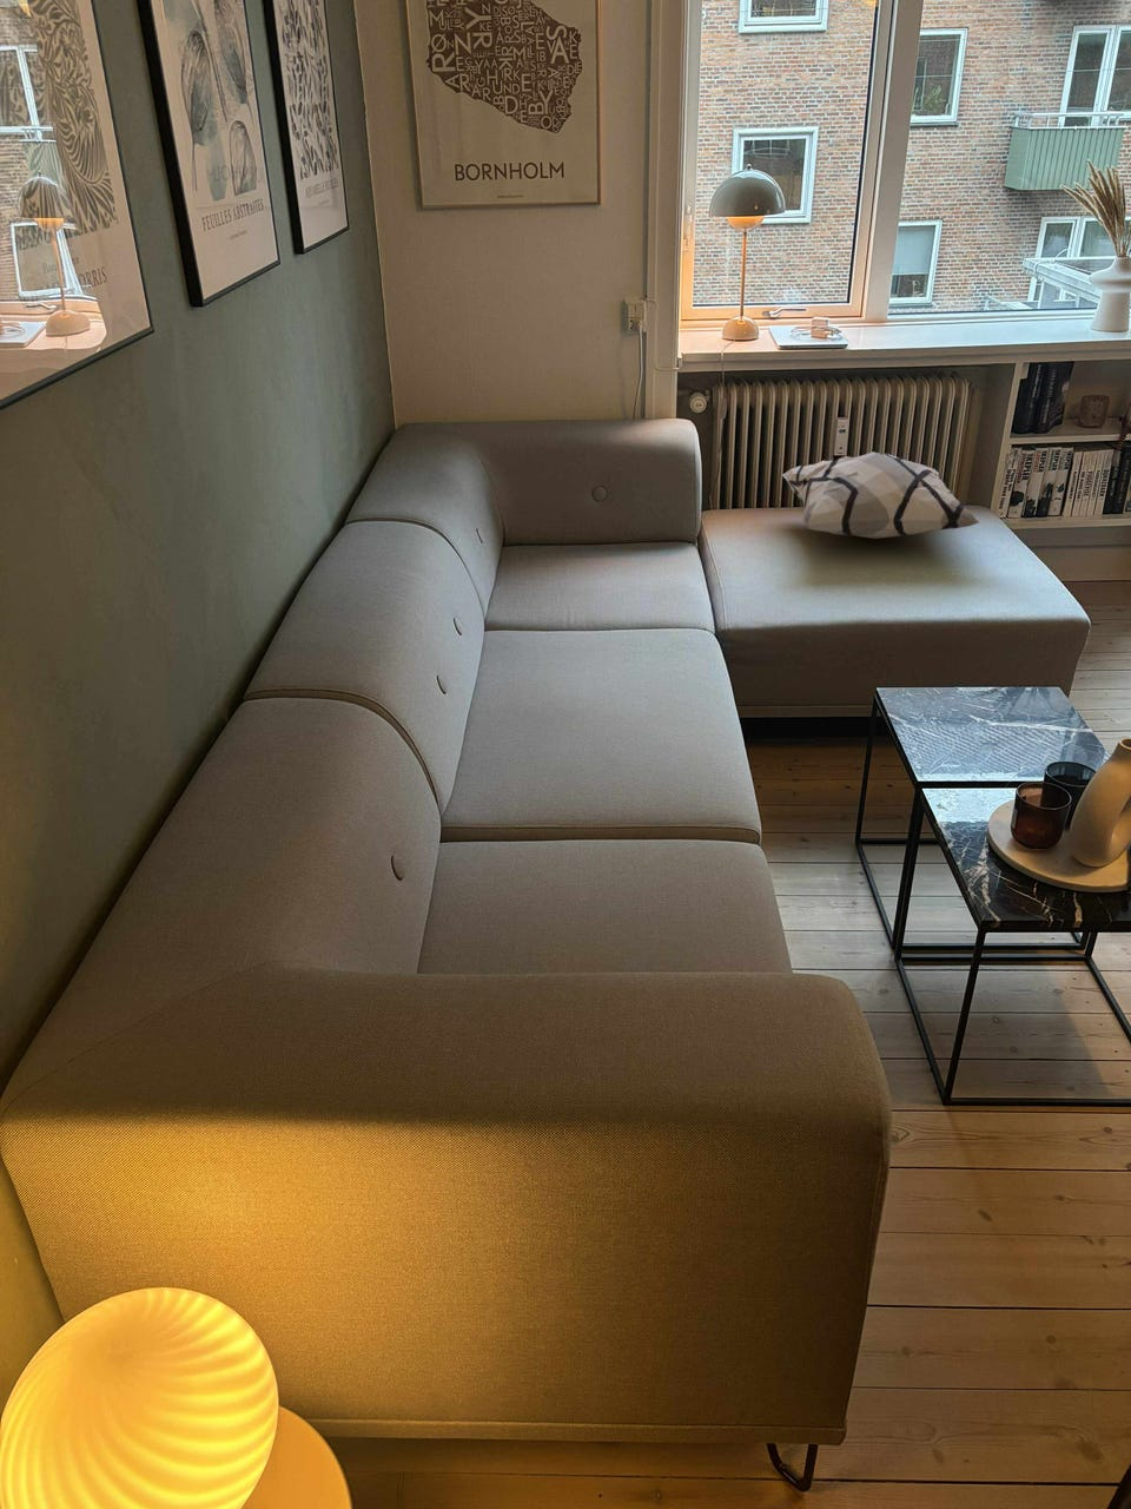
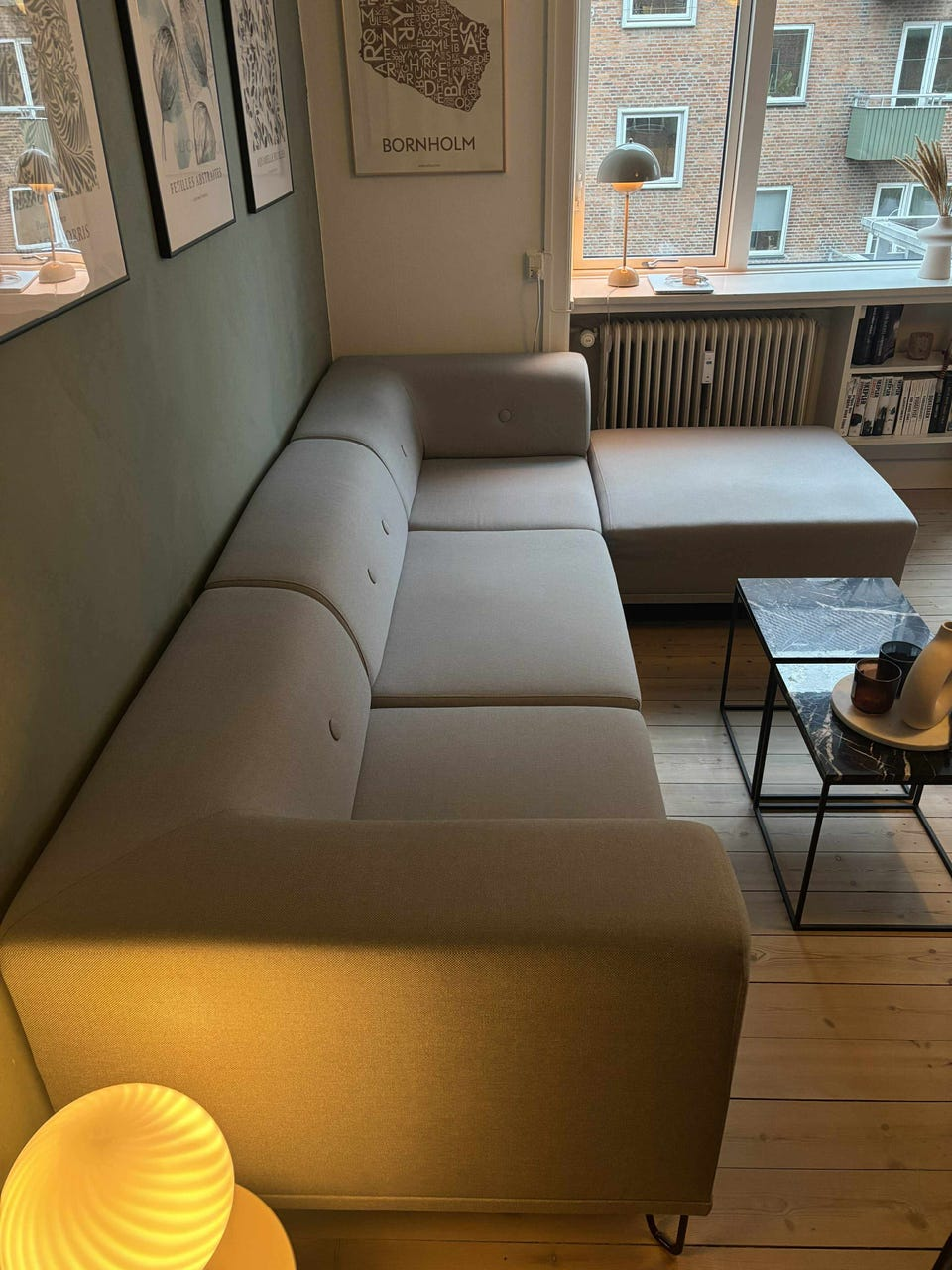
- decorative pillow [781,450,982,539]
